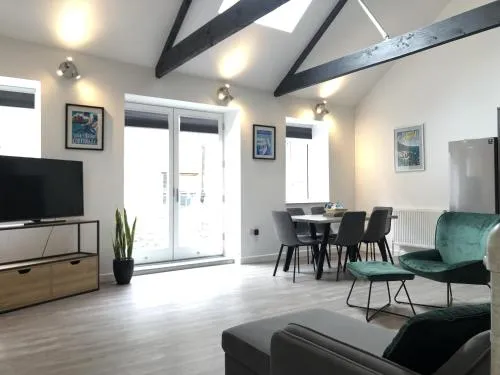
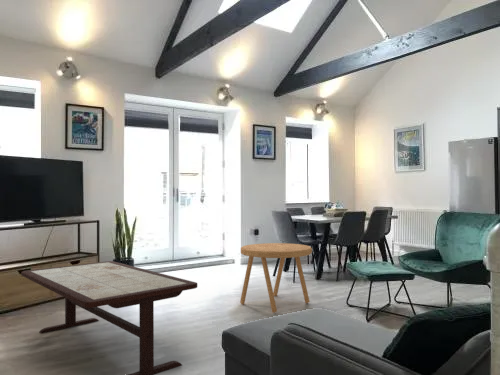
+ side table [239,242,313,314]
+ coffee table [20,260,198,375]
